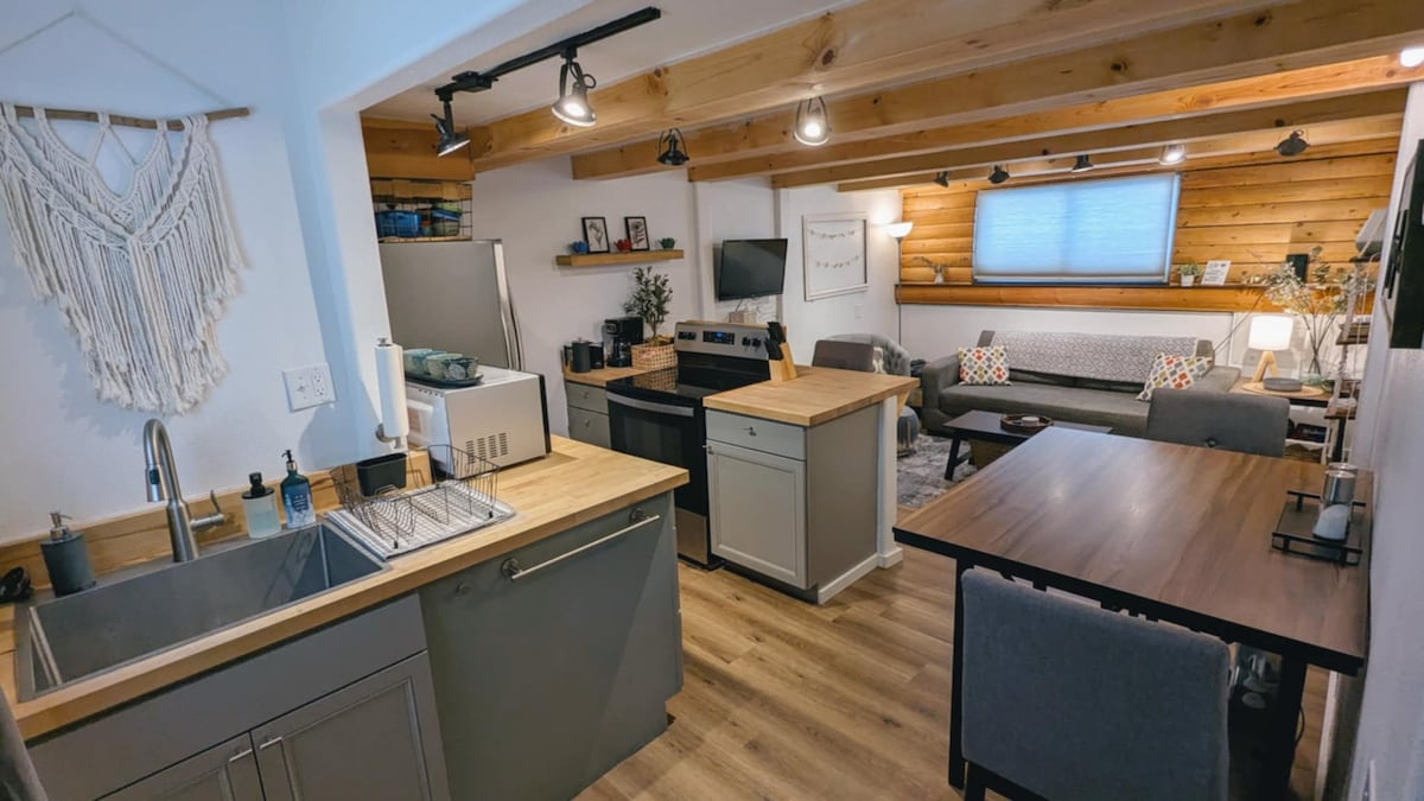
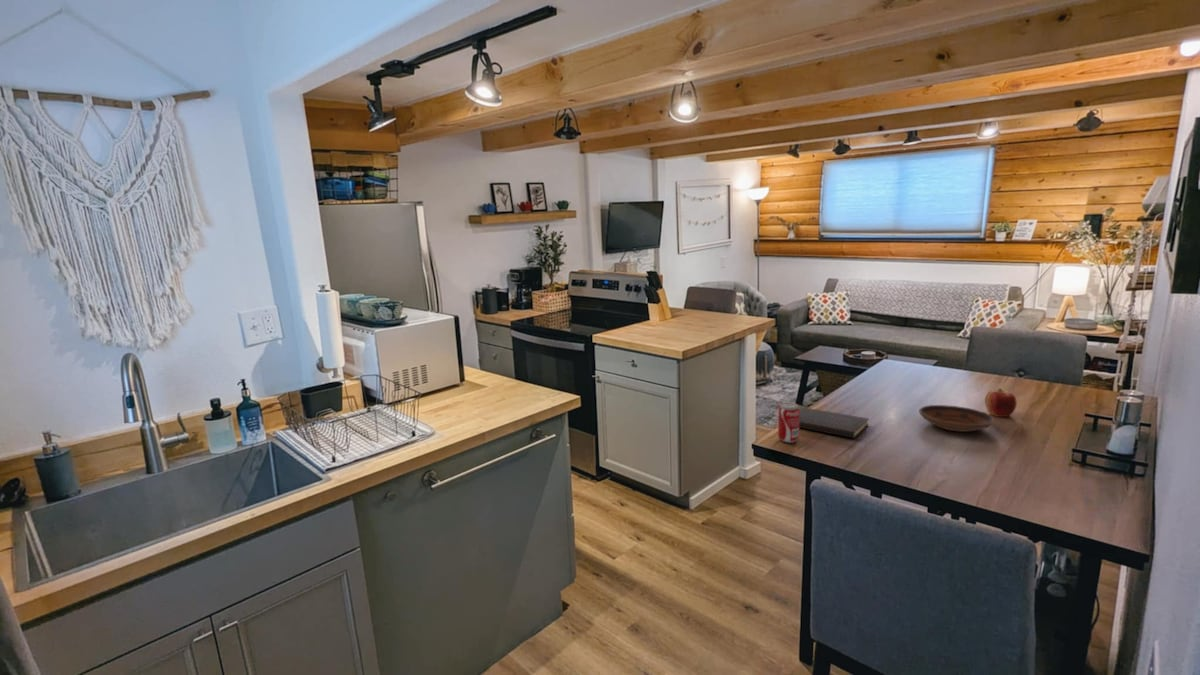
+ bowl [918,404,995,433]
+ beverage can [777,402,800,444]
+ hardcover book [799,406,870,439]
+ apple [984,387,1018,418]
